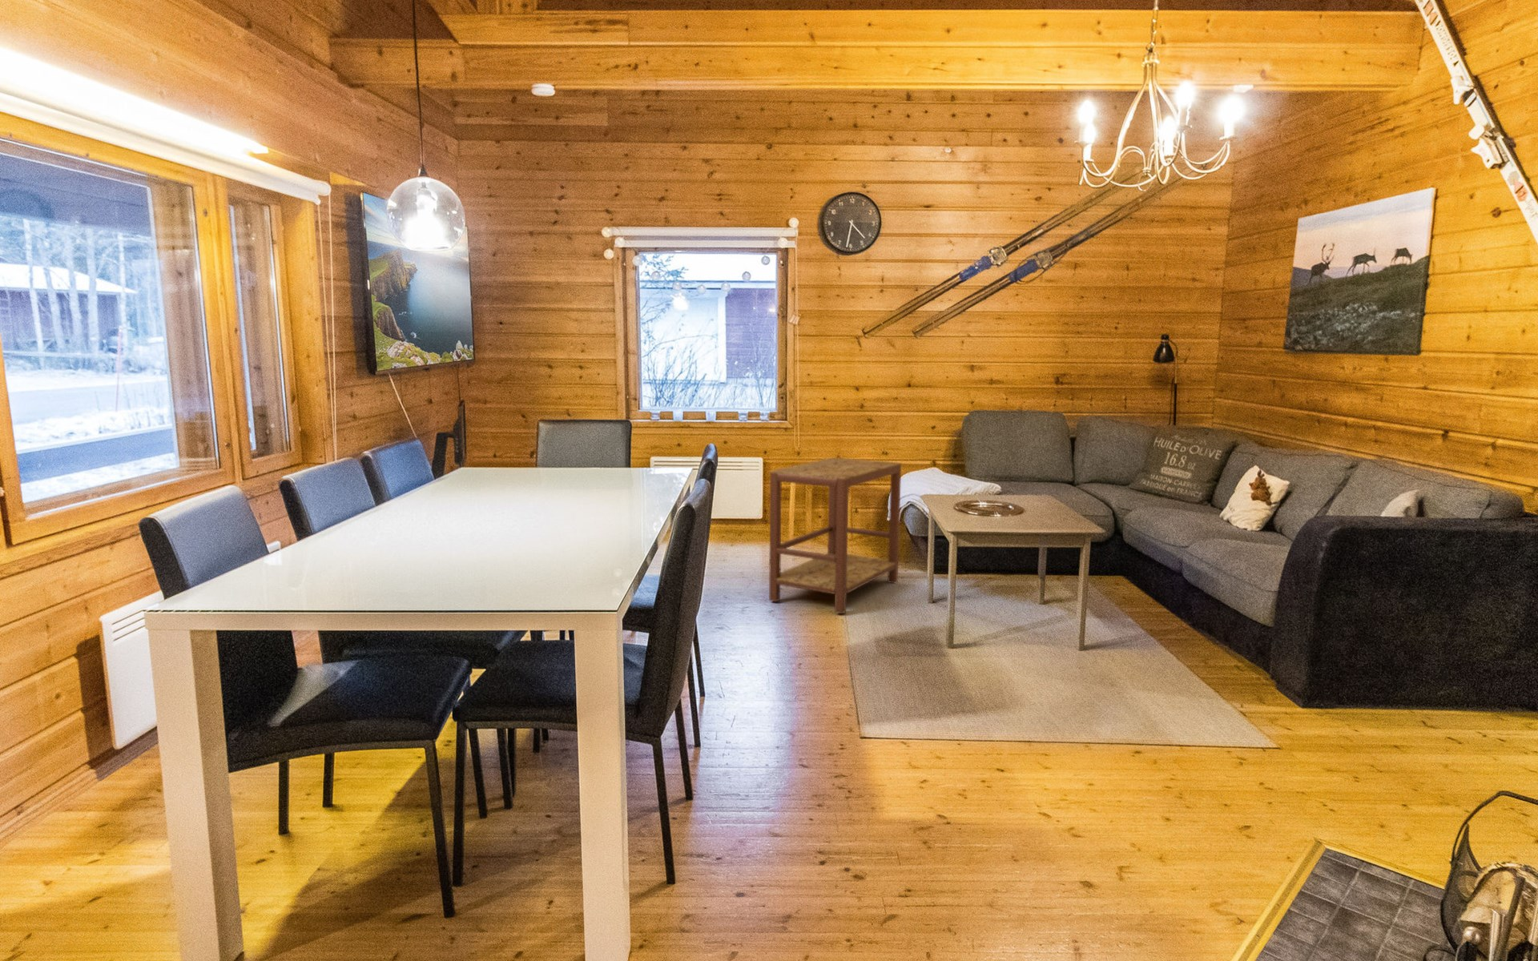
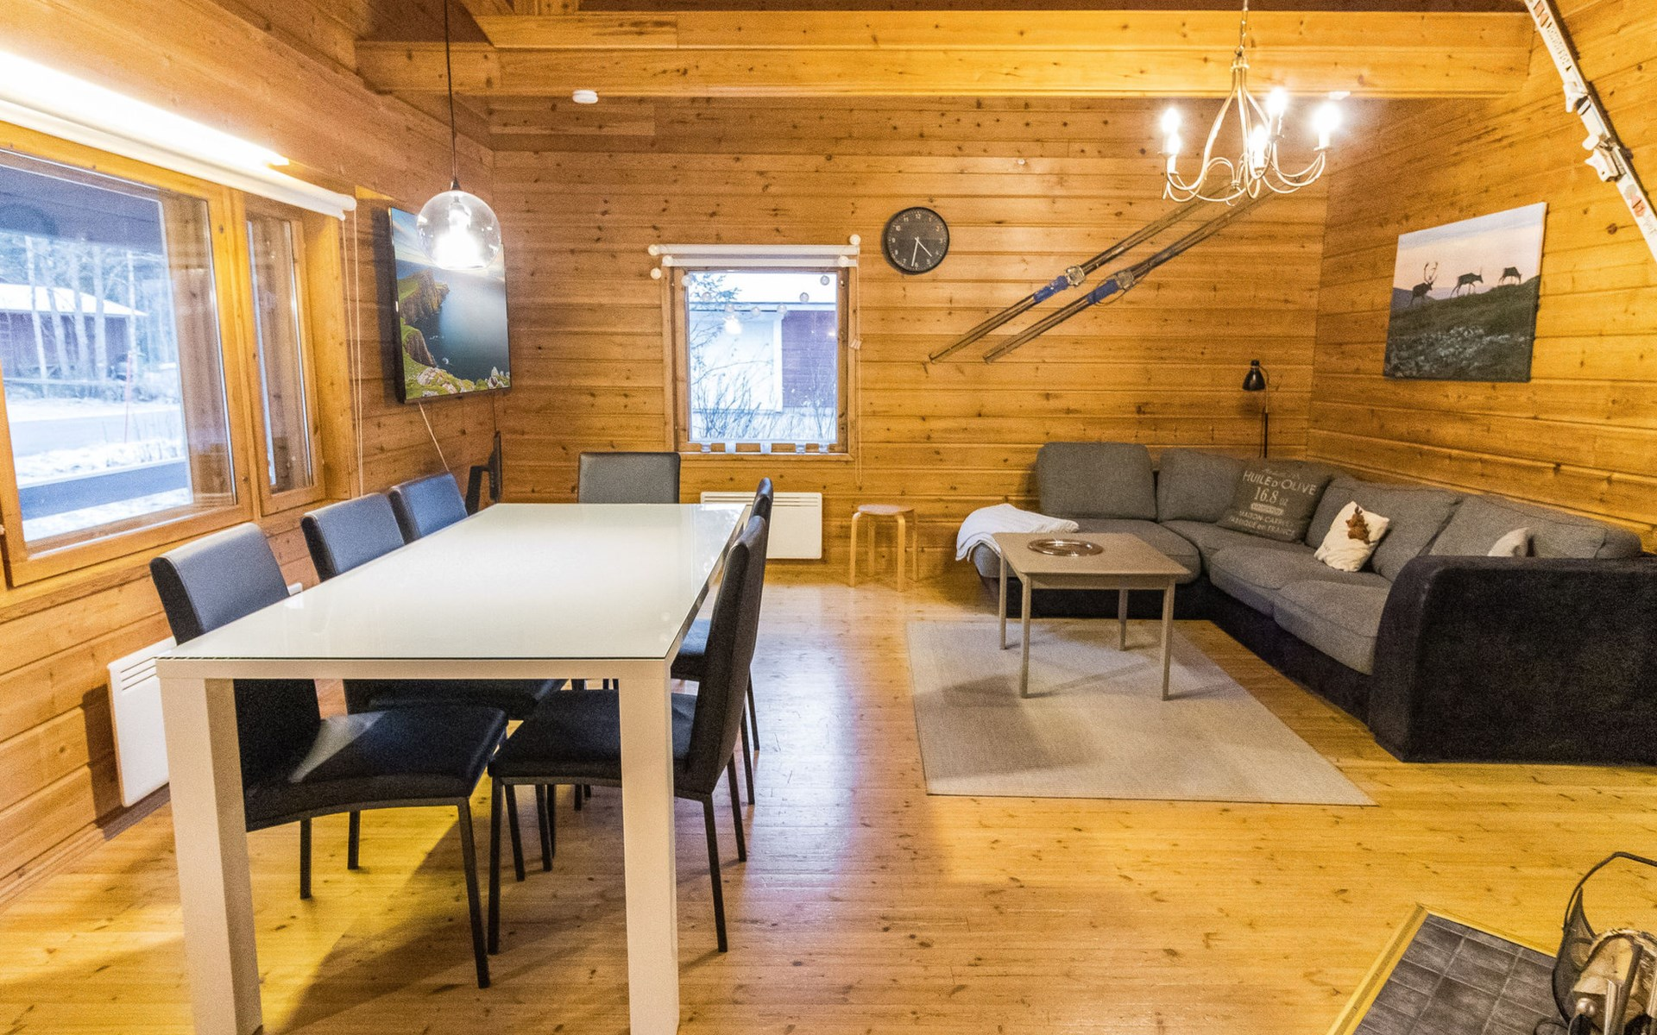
- side table [768,456,902,614]
